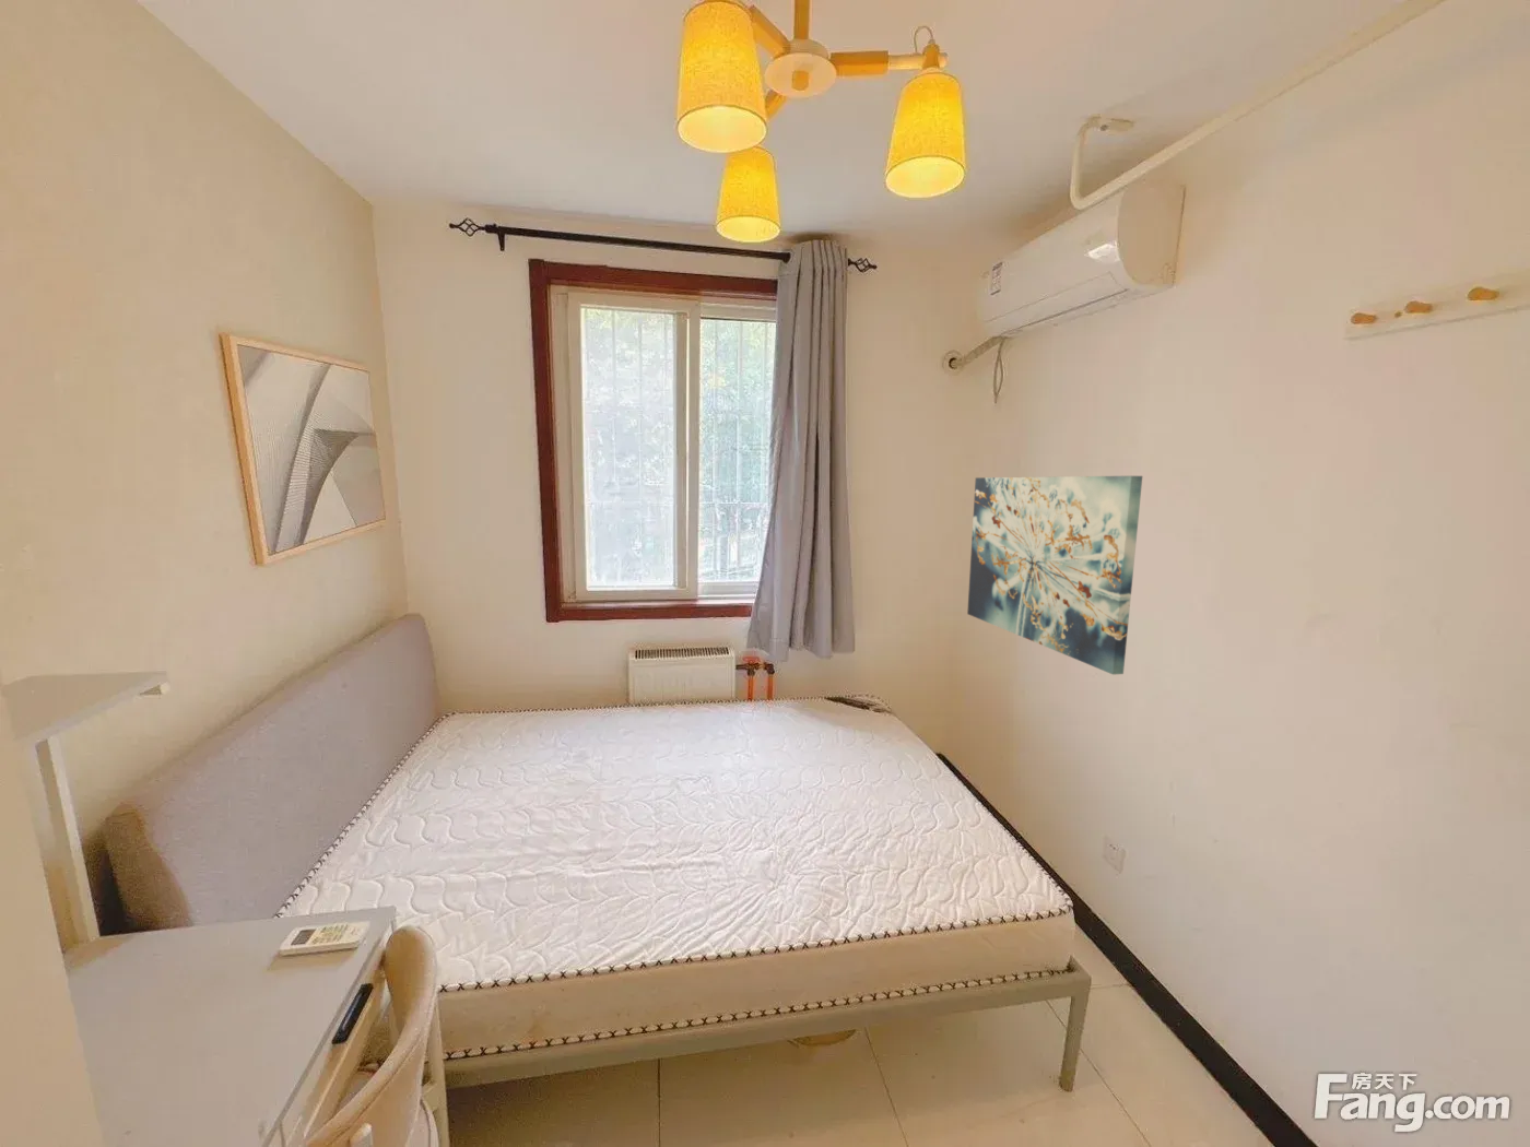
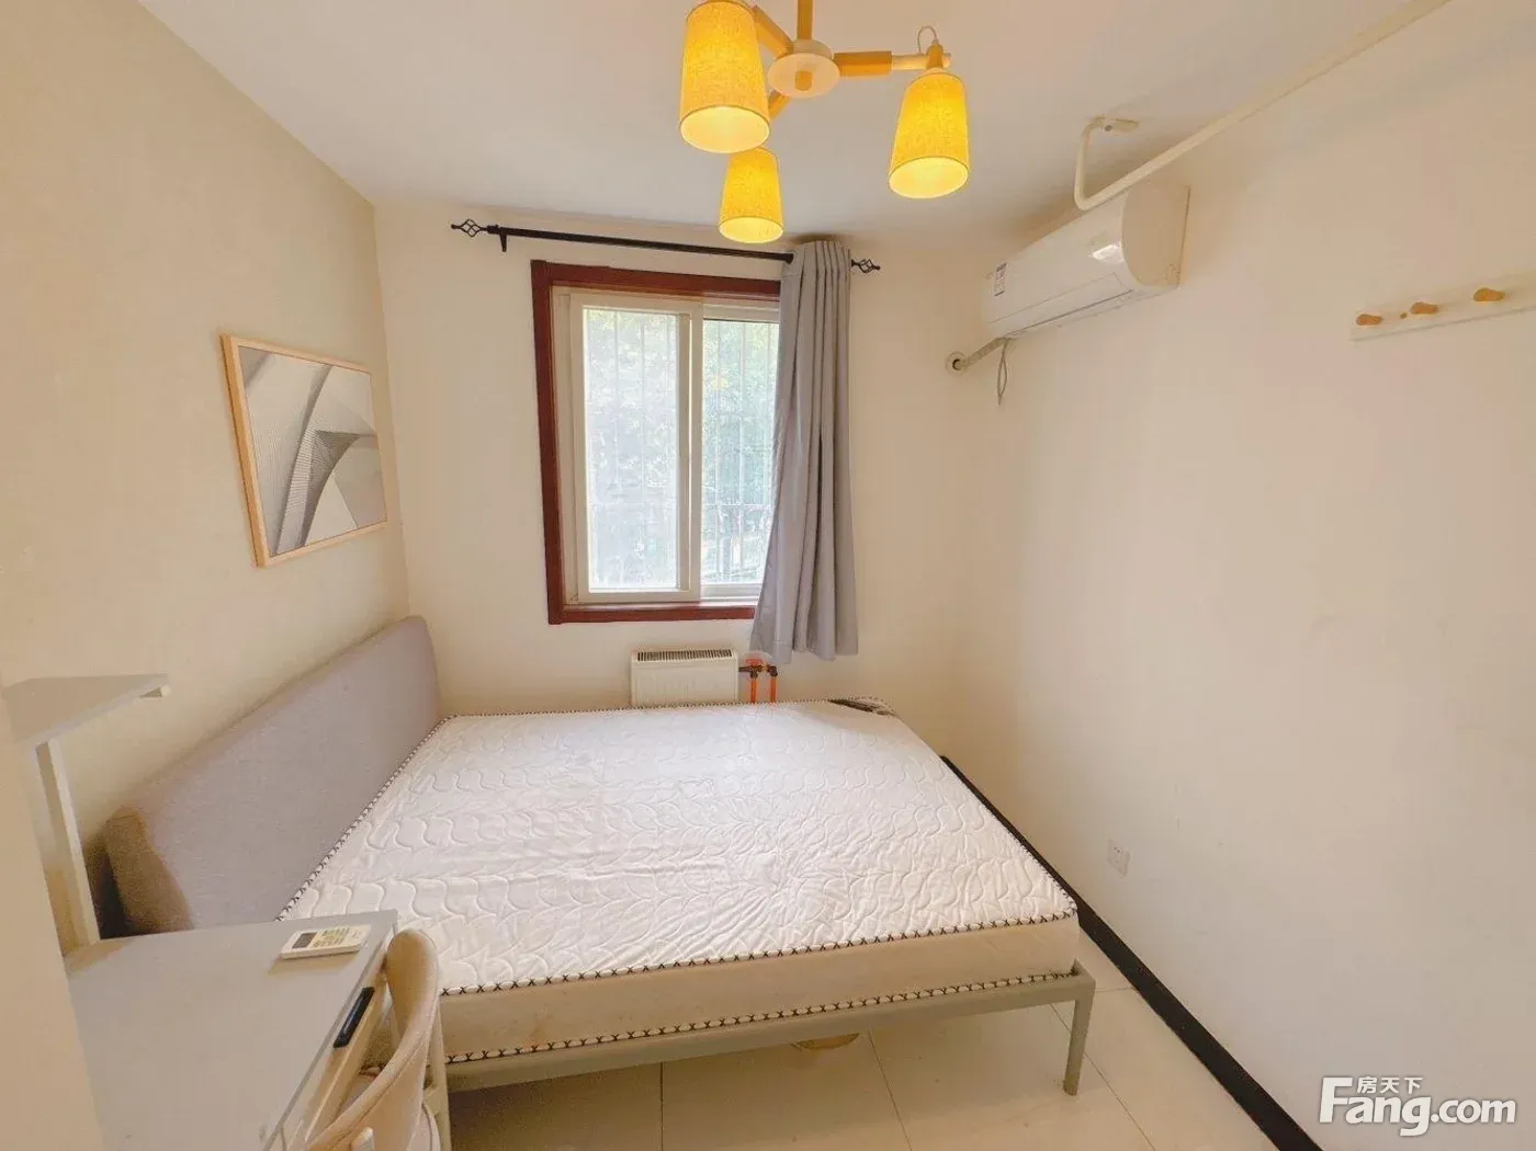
- wall art [966,475,1143,676]
